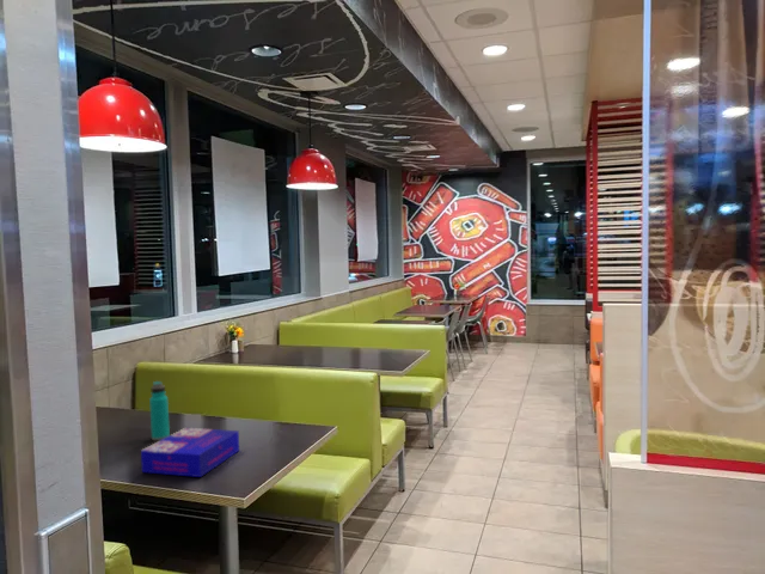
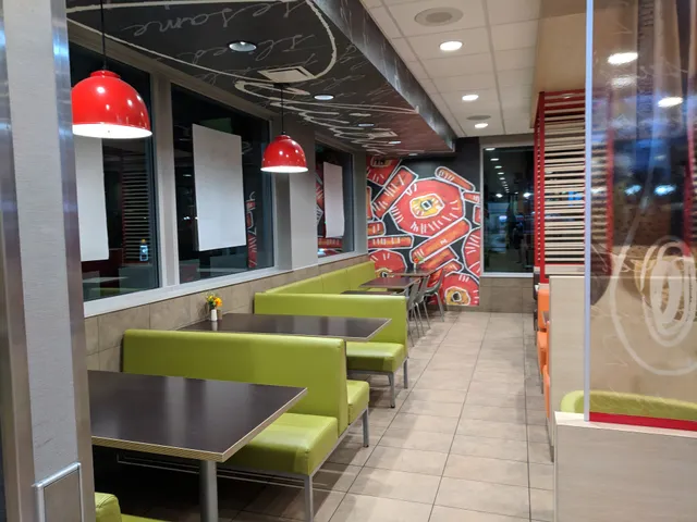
- water bottle [148,380,171,441]
- board game [140,427,240,478]
